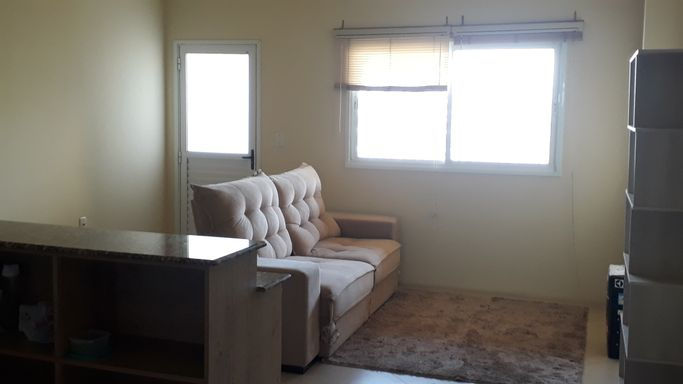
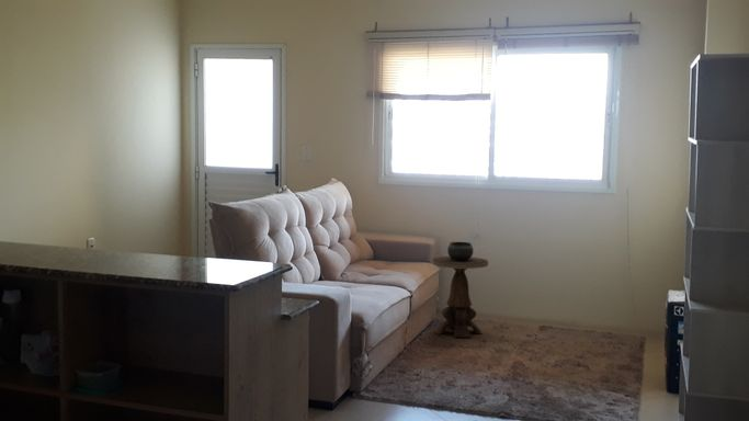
+ side table [431,241,489,339]
